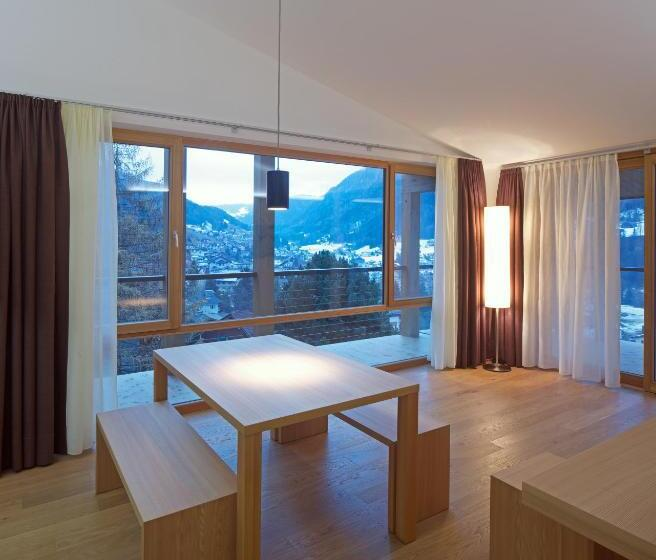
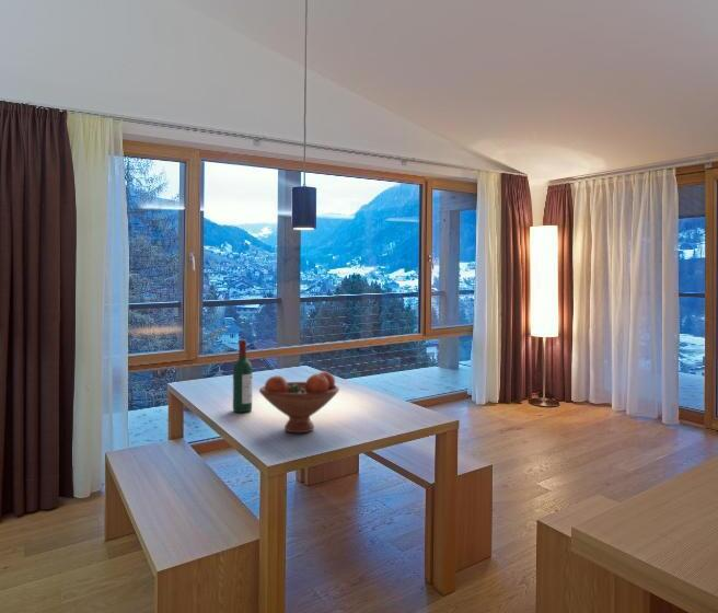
+ wine bottle [232,338,253,413]
+ fruit bowl [258,370,340,433]
